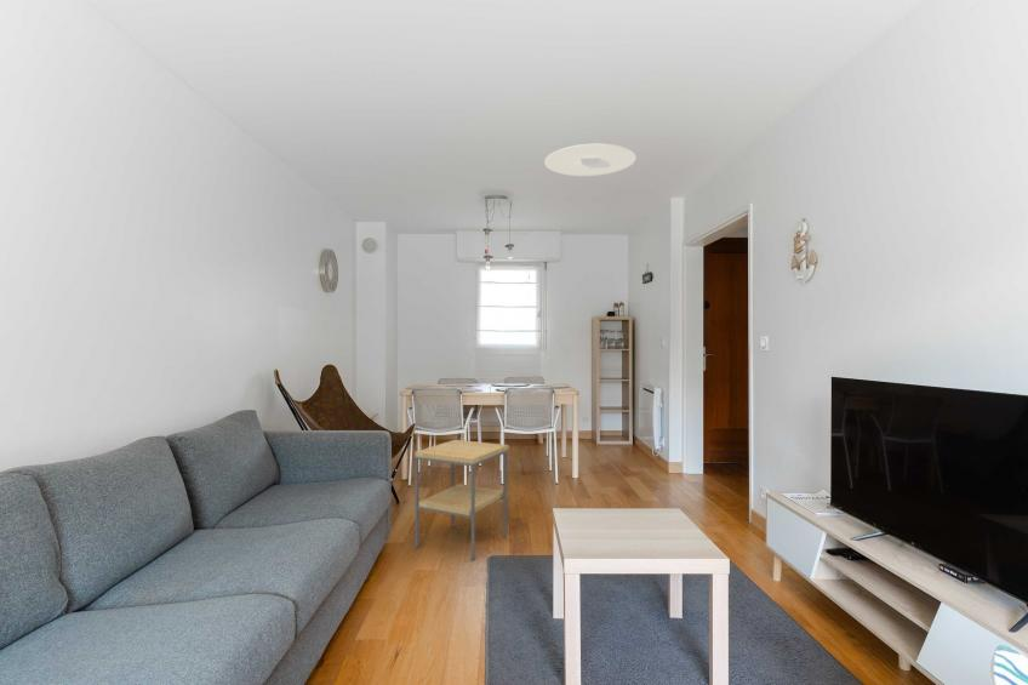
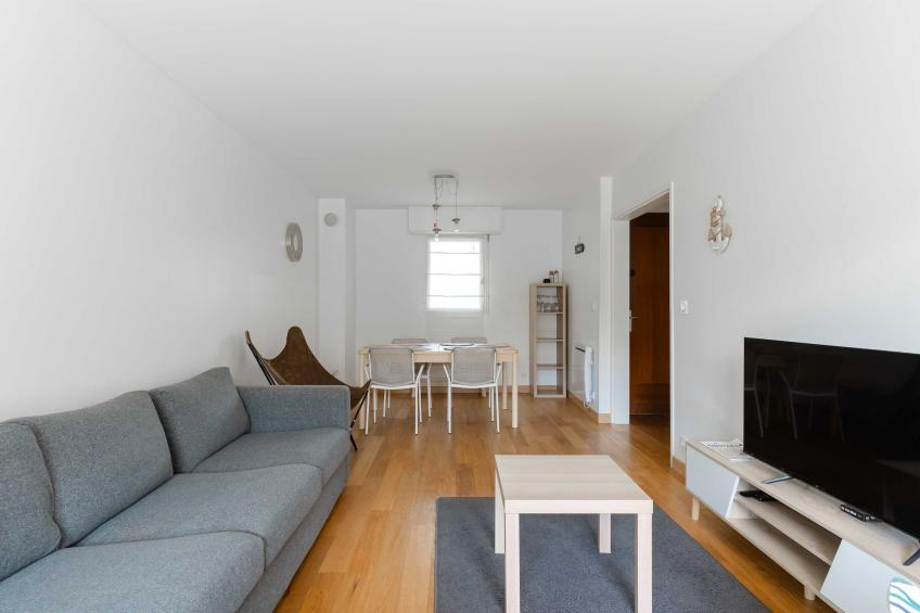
- ceiling light [543,143,638,177]
- side table [415,439,510,561]
